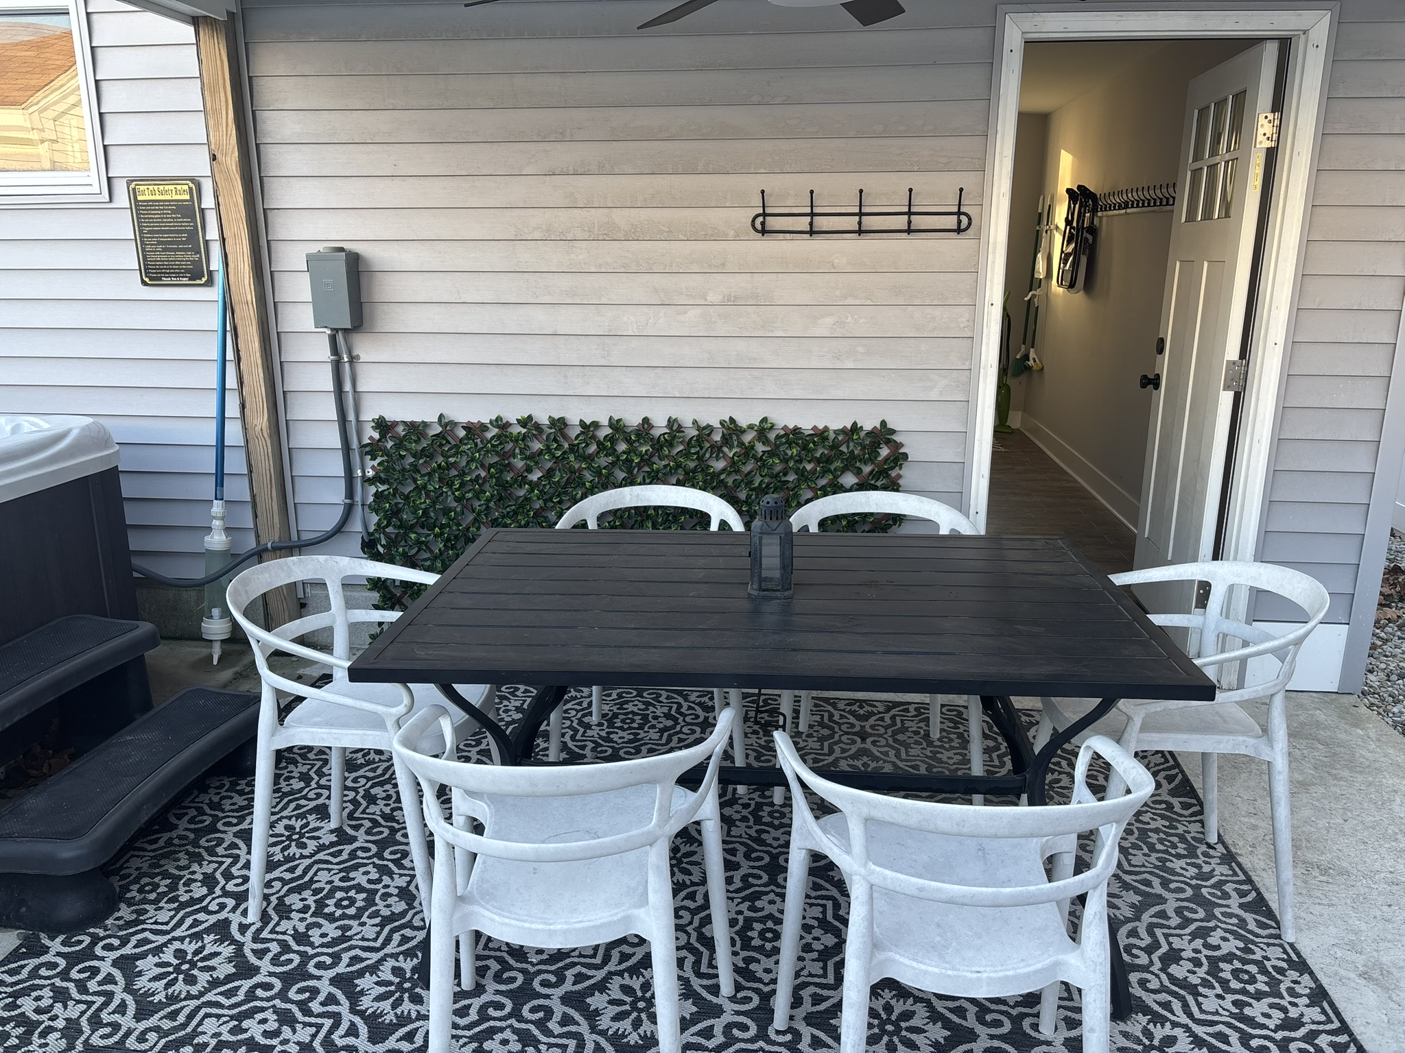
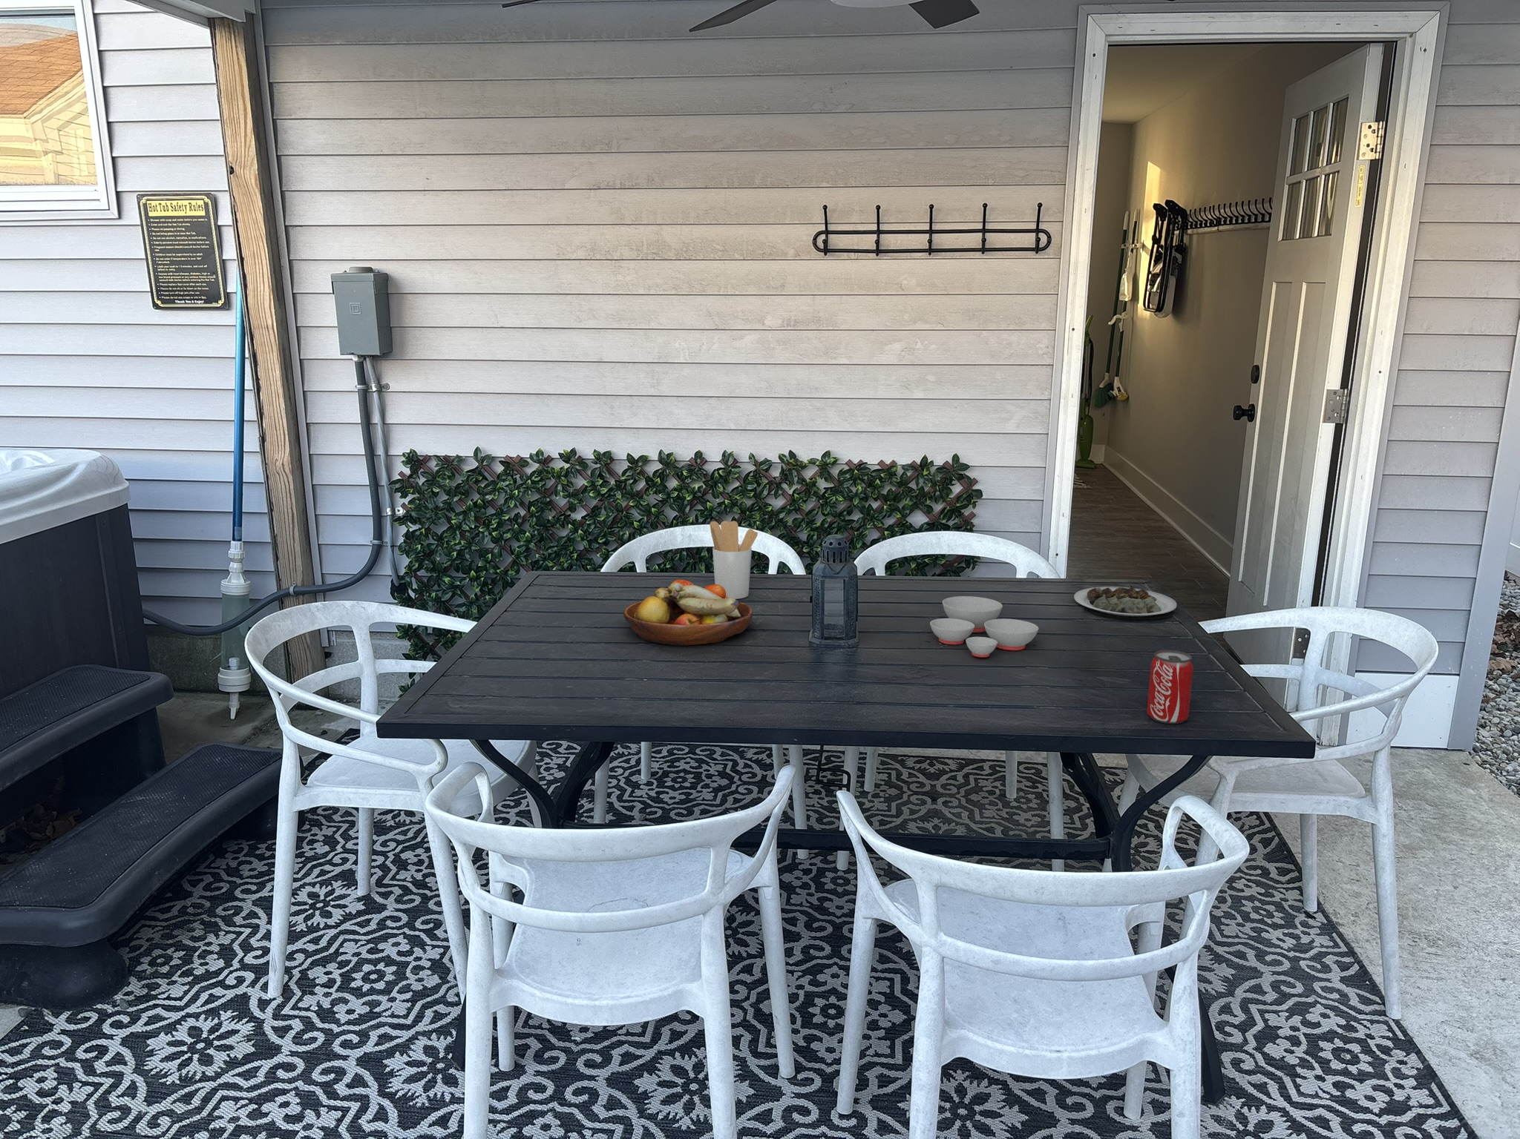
+ mixing bowl [929,596,1039,658]
+ utensil holder [709,520,759,599]
+ plate [1074,586,1178,620]
+ fruit bowl [622,579,753,646]
+ beverage can [1145,650,1194,725]
